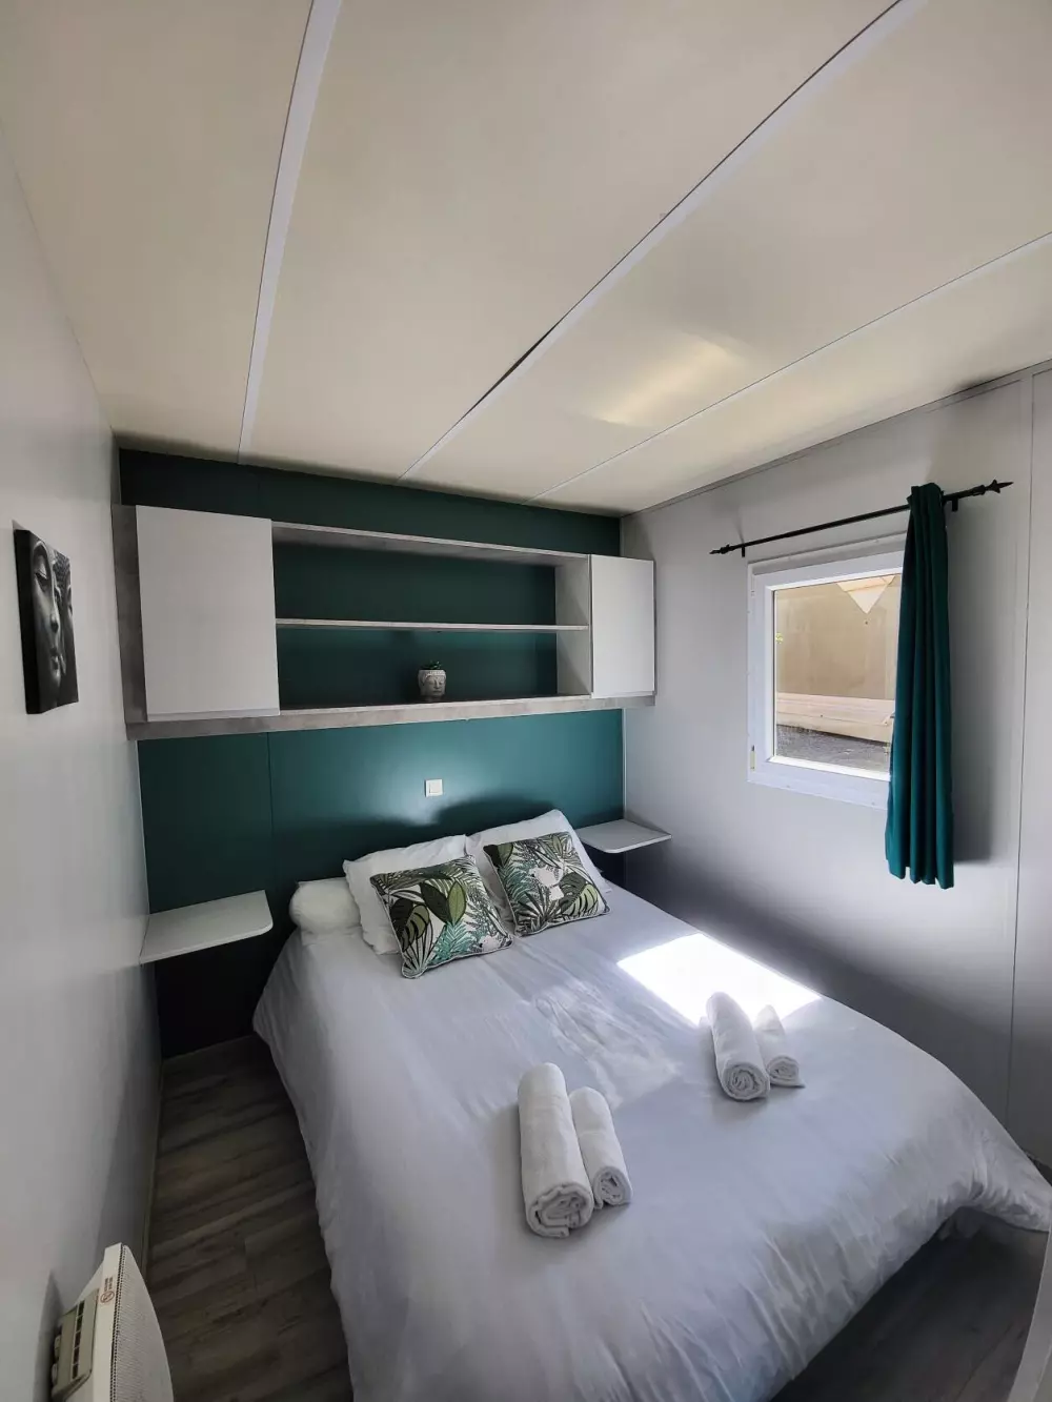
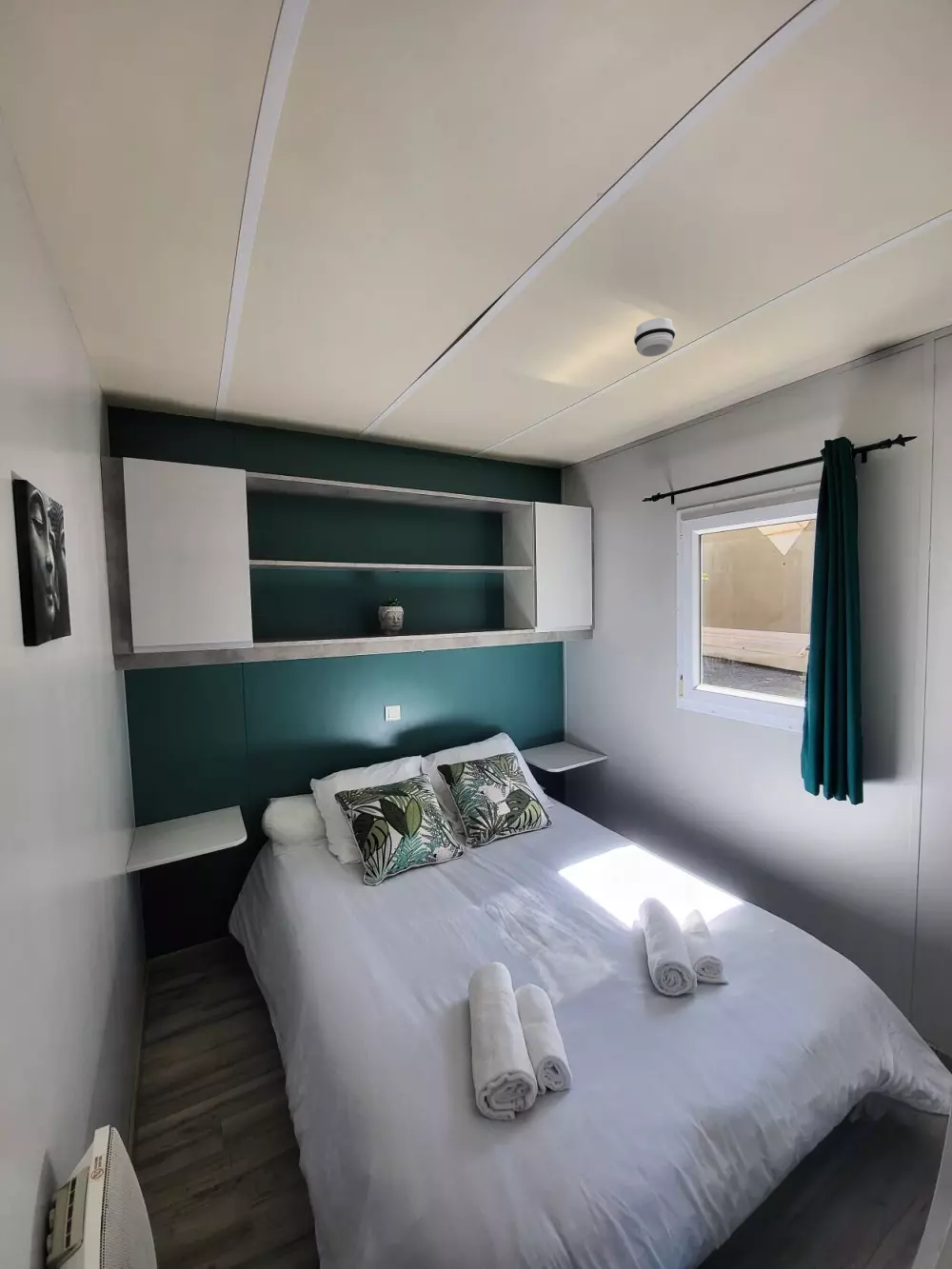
+ smoke detector [633,317,676,358]
